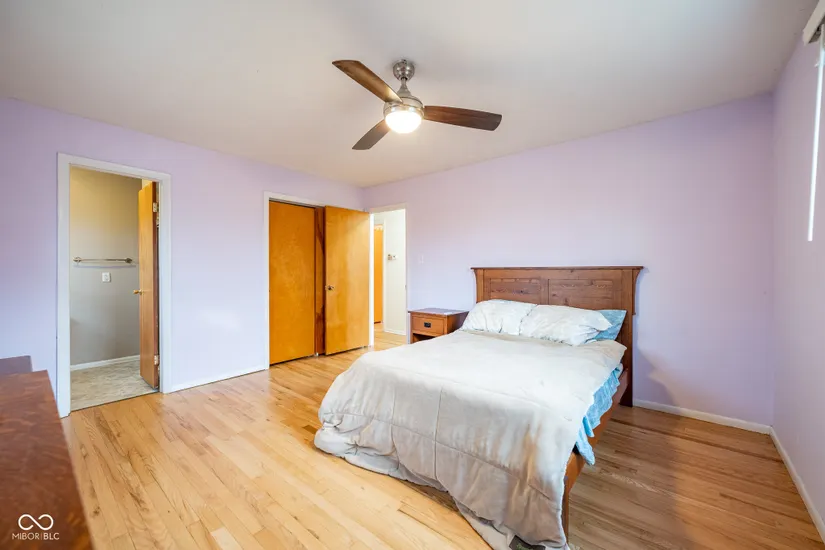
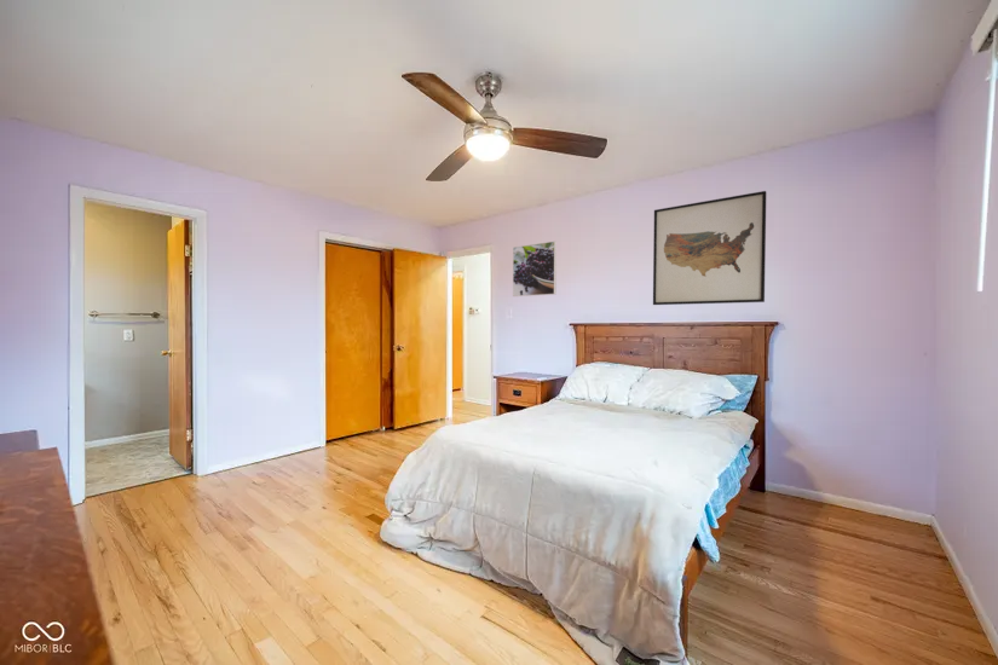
+ wall art [652,190,767,306]
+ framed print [512,239,558,297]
